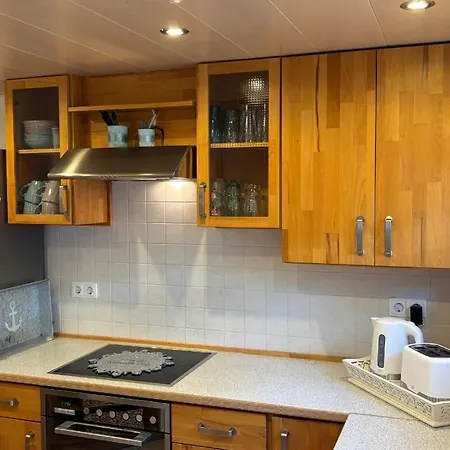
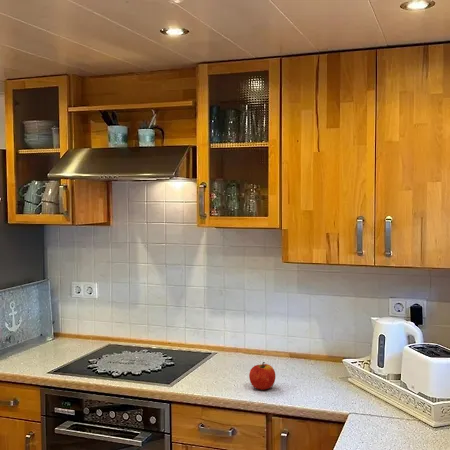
+ apple [248,361,276,390]
